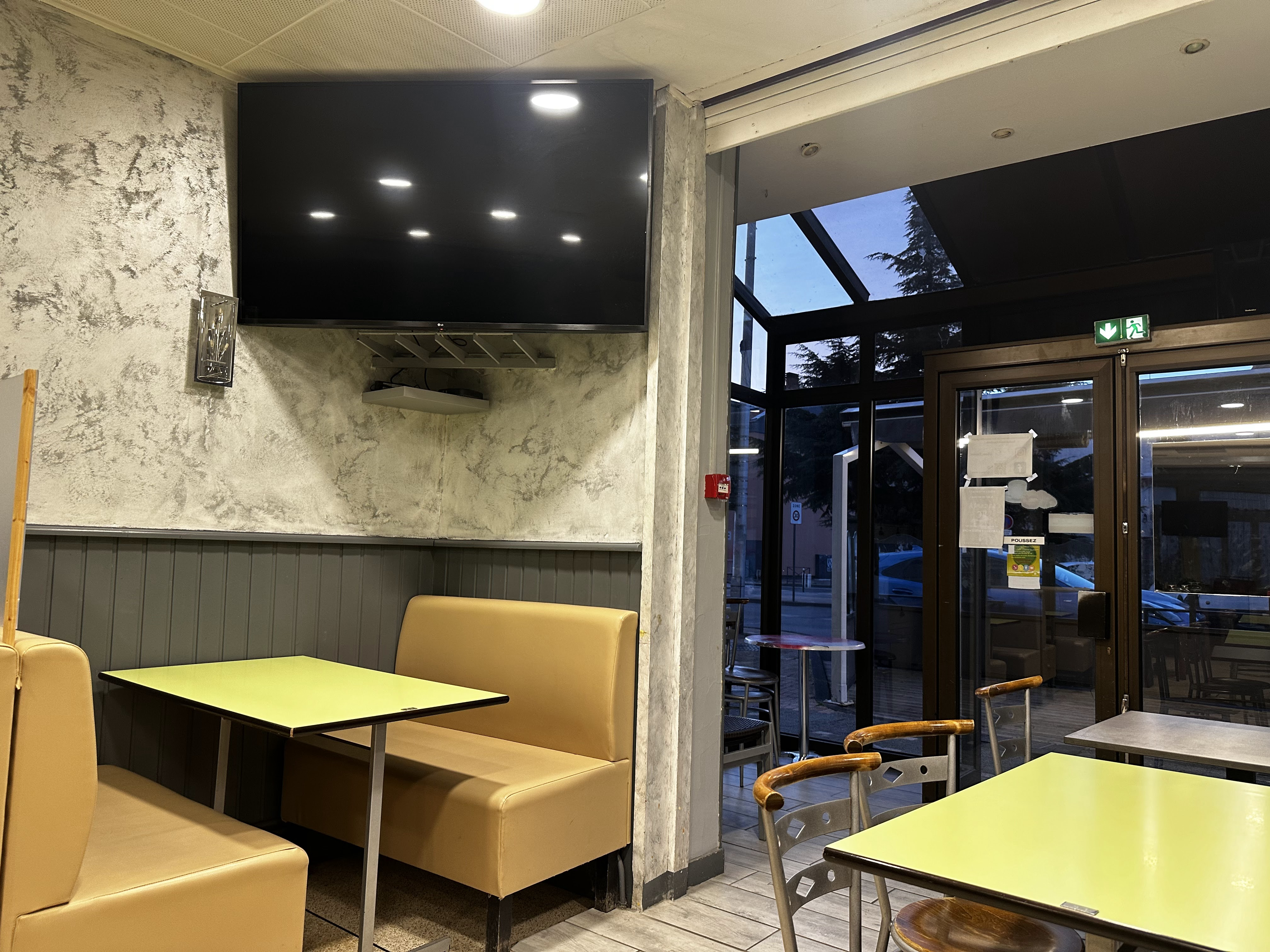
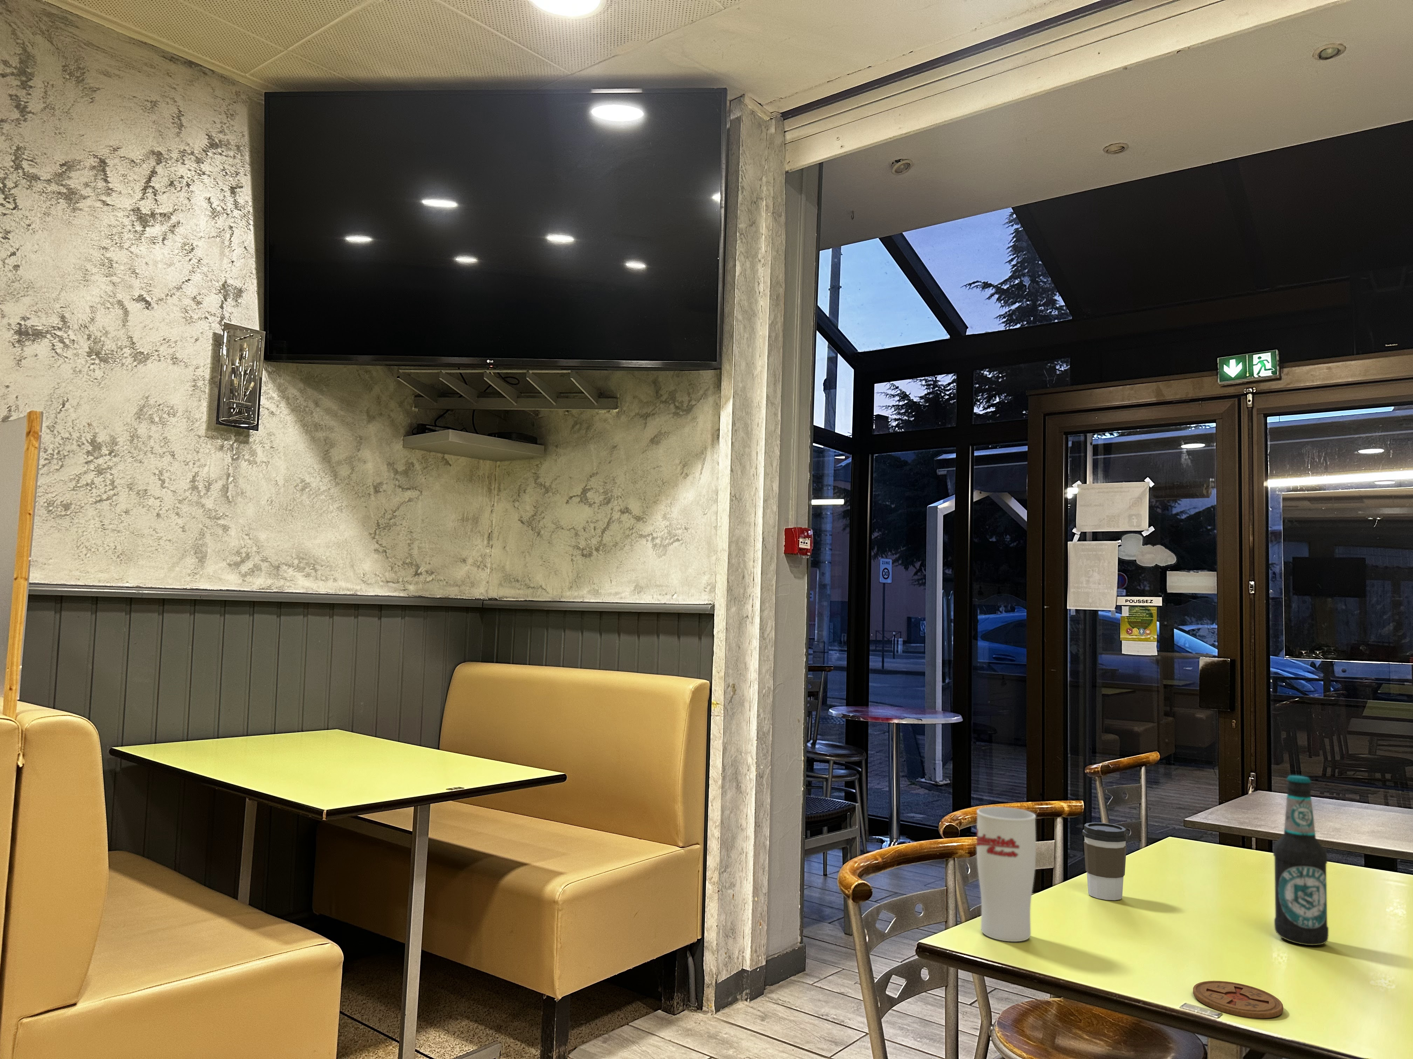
+ cup [977,806,1036,942]
+ coaster [1193,980,1284,1019]
+ coffee cup [1081,822,1128,901]
+ bottle [1273,775,1328,946]
